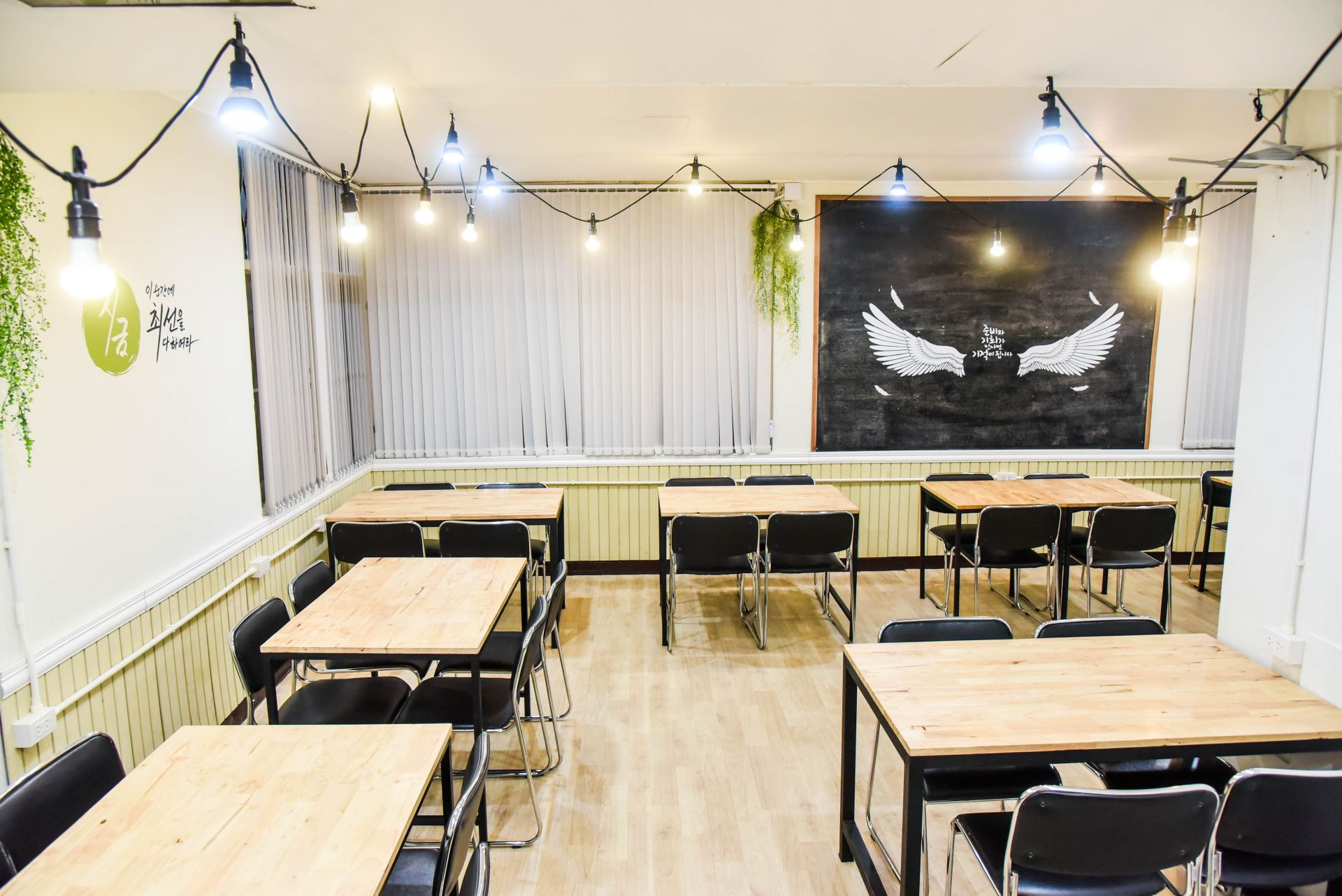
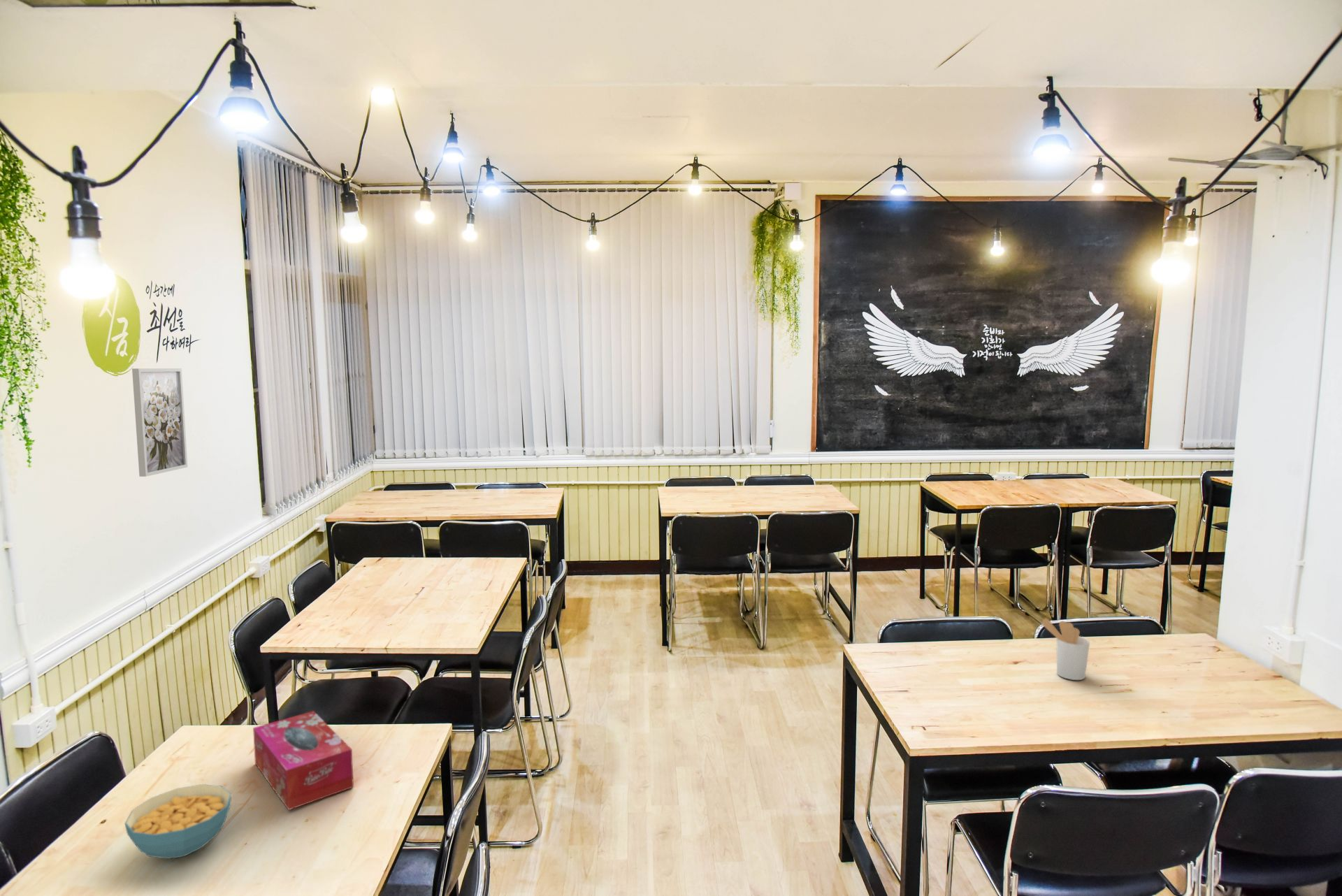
+ cereal bowl [124,783,232,860]
+ wall art [131,368,188,477]
+ utensil holder [1040,618,1090,681]
+ tissue box [252,710,354,811]
